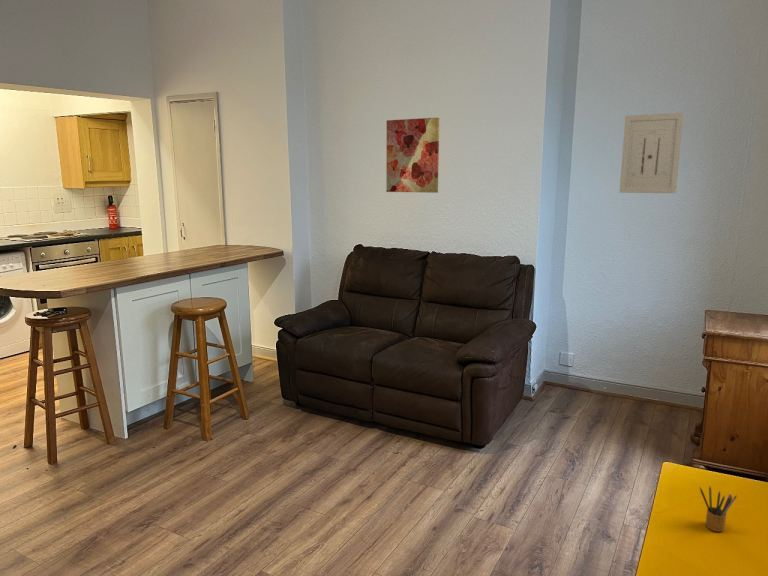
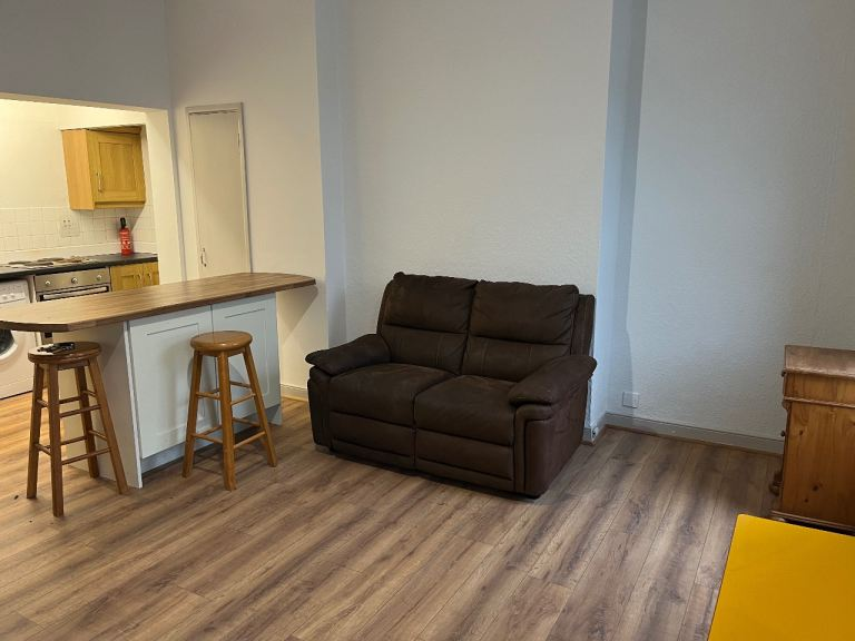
- pencil box [699,486,738,533]
- wall art [385,117,440,194]
- wall art [618,112,685,194]
